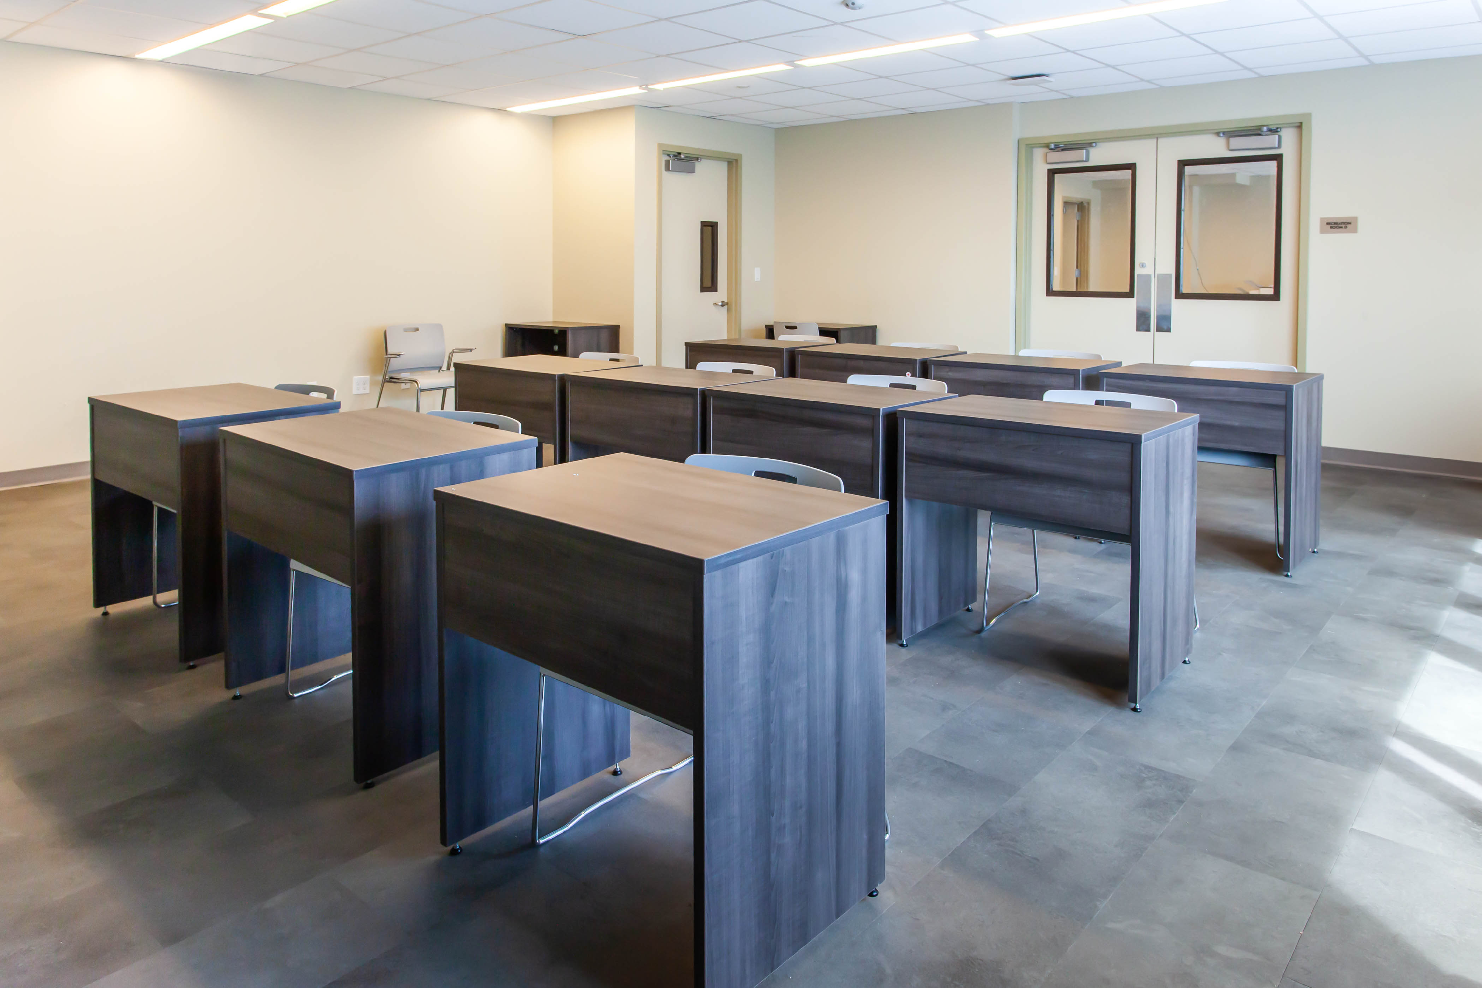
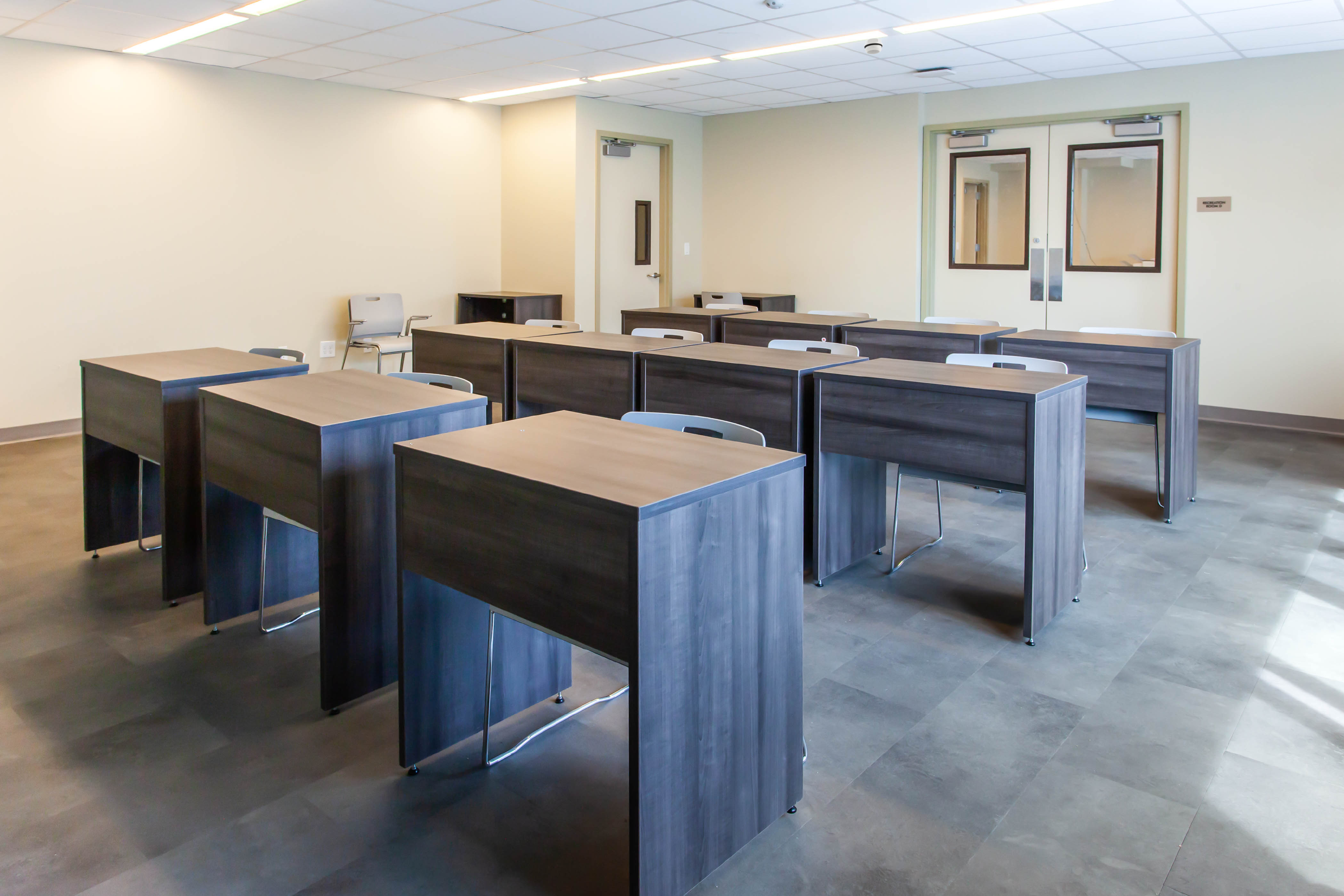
+ smoke detector [864,38,883,54]
